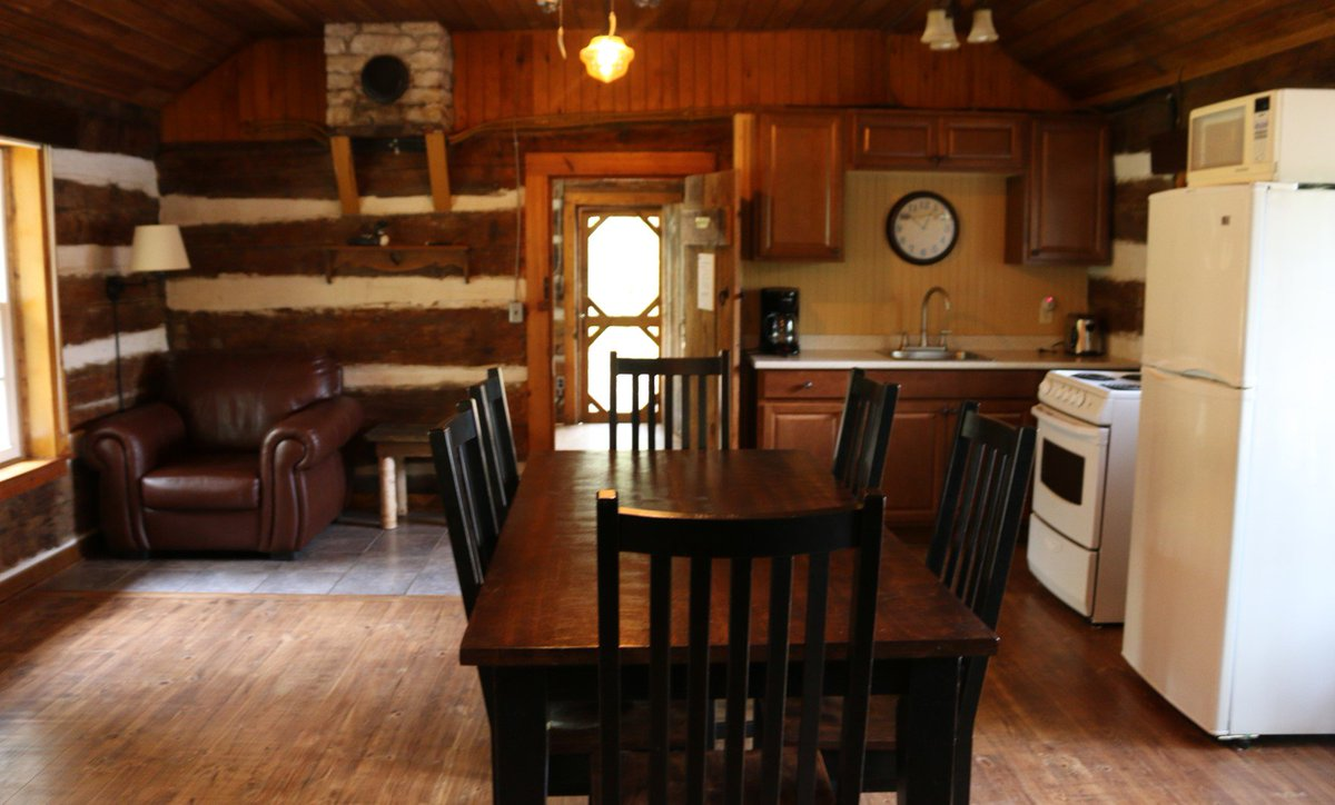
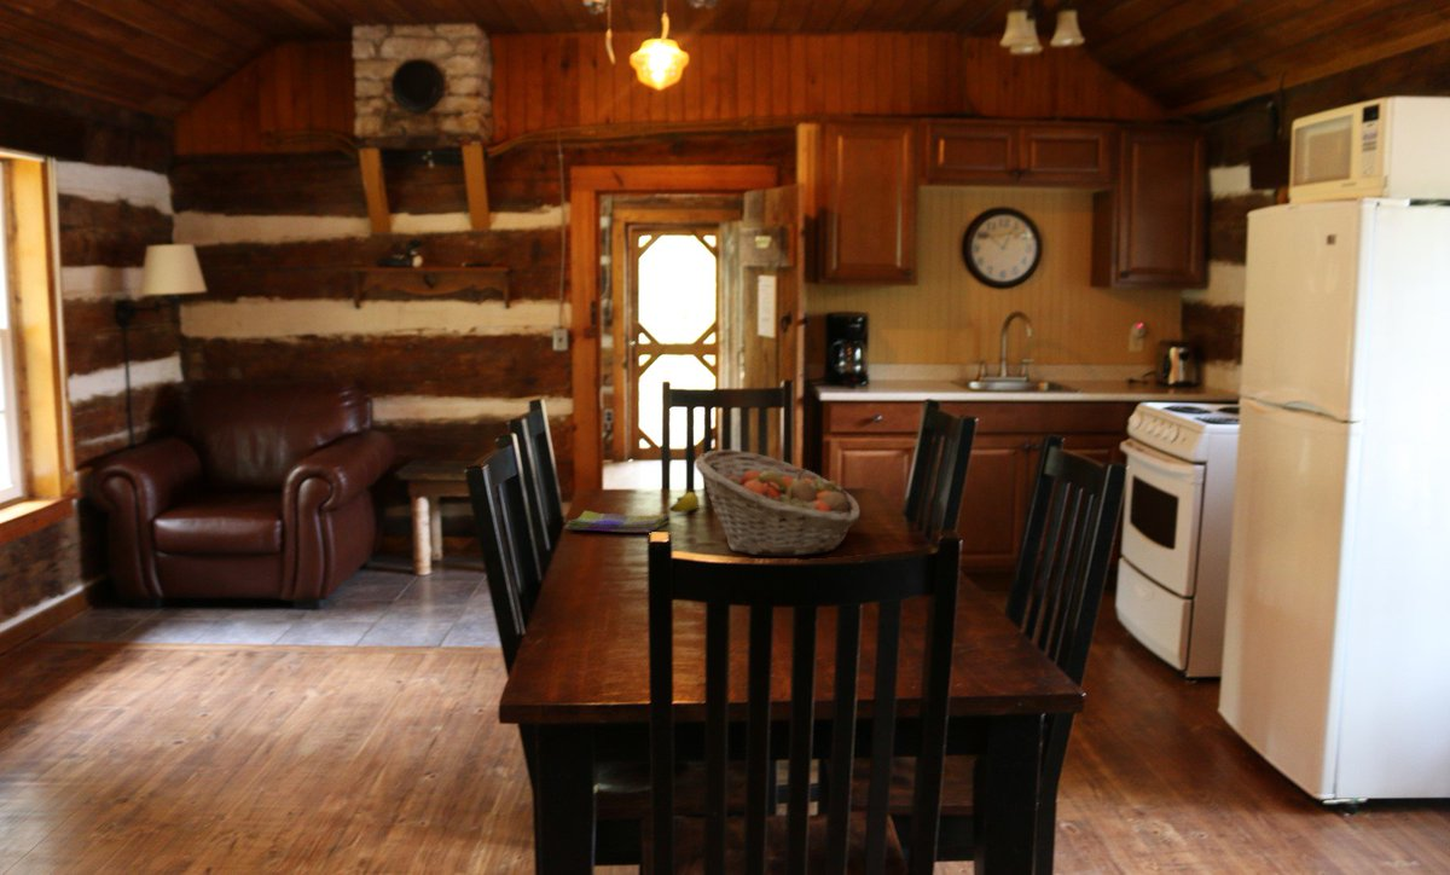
+ banana [668,491,700,514]
+ dish towel [563,510,671,534]
+ fruit basket [694,448,862,557]
